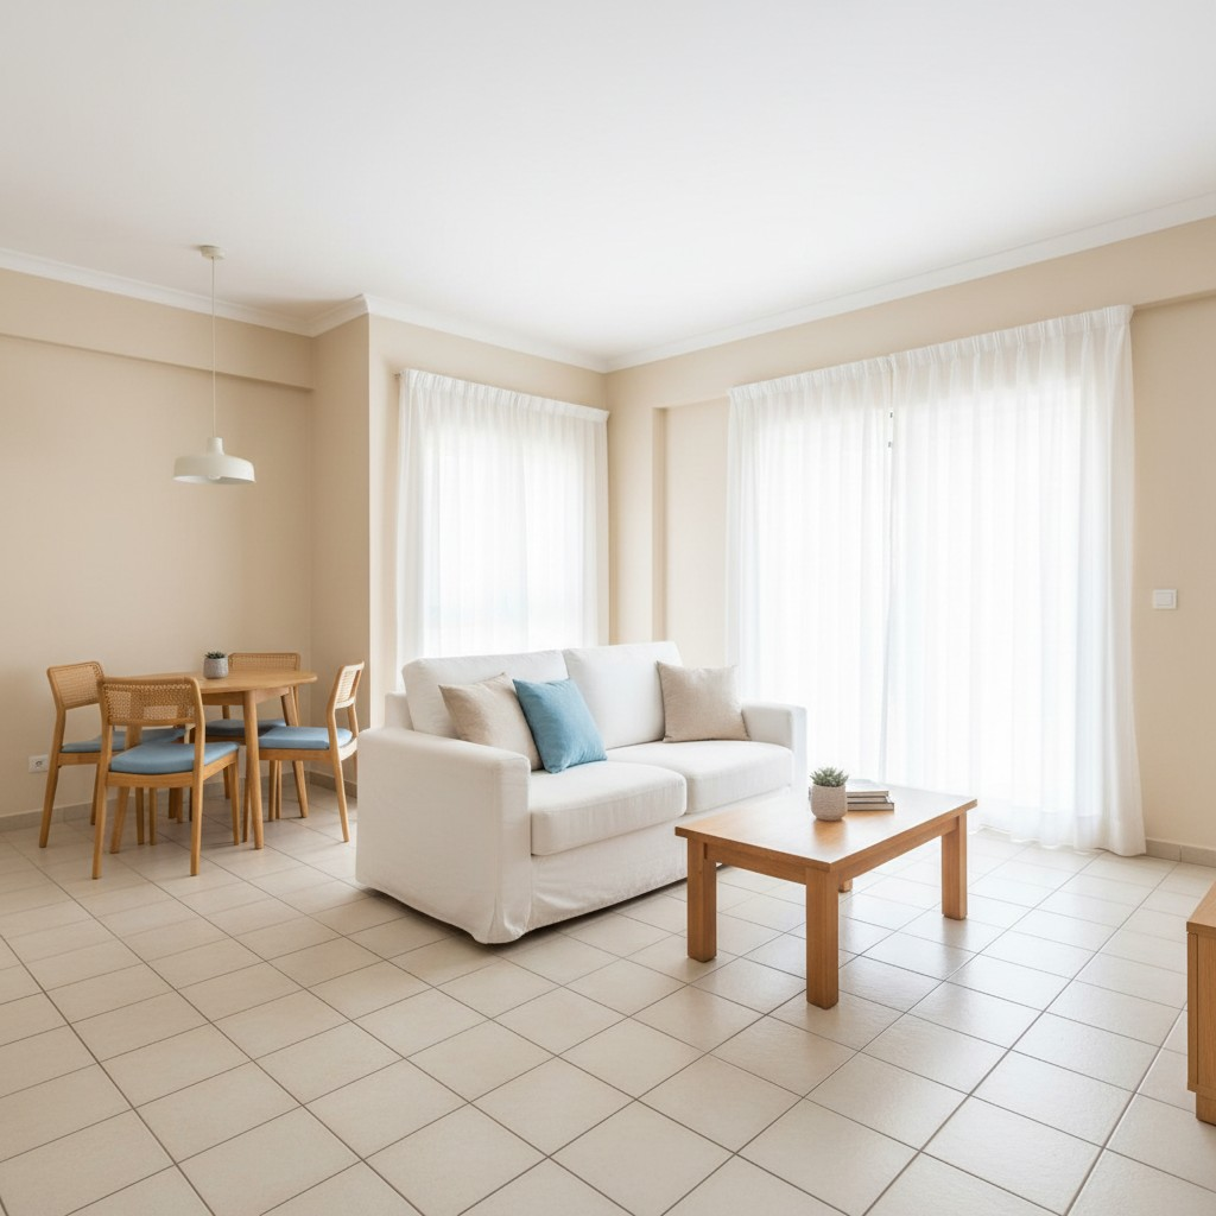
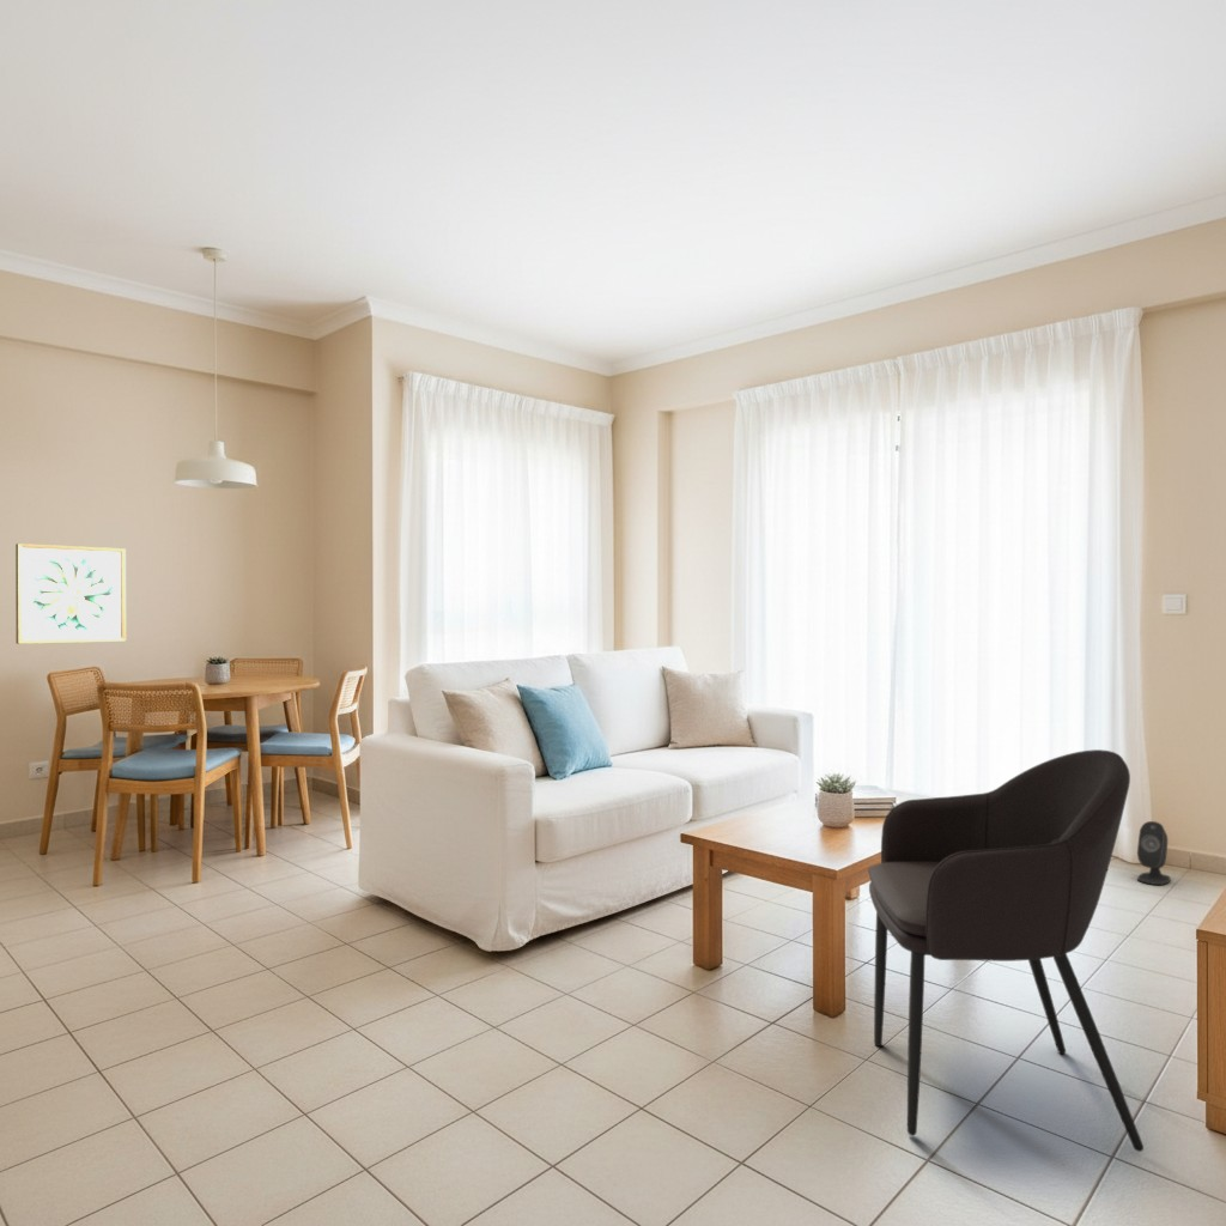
+ armchair [867,748,1145,1153]
+ speaker [1136,820,1172,886]
+ wall art [14,542,127,645]
